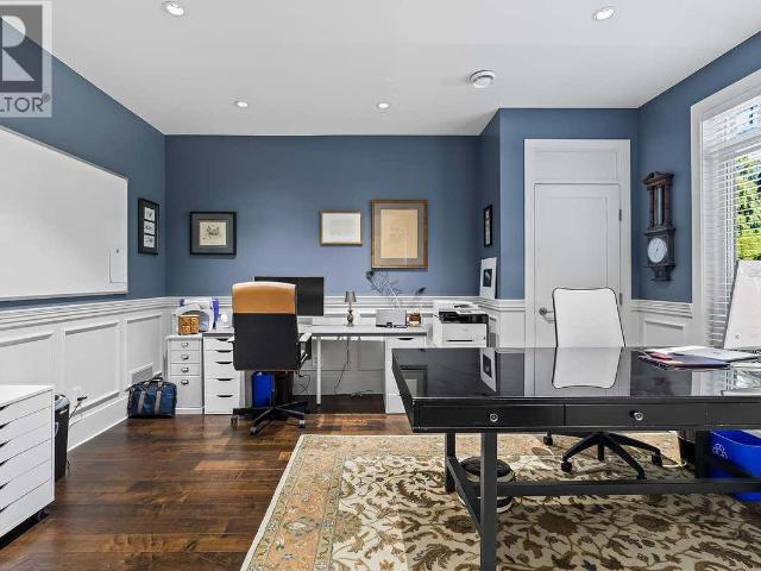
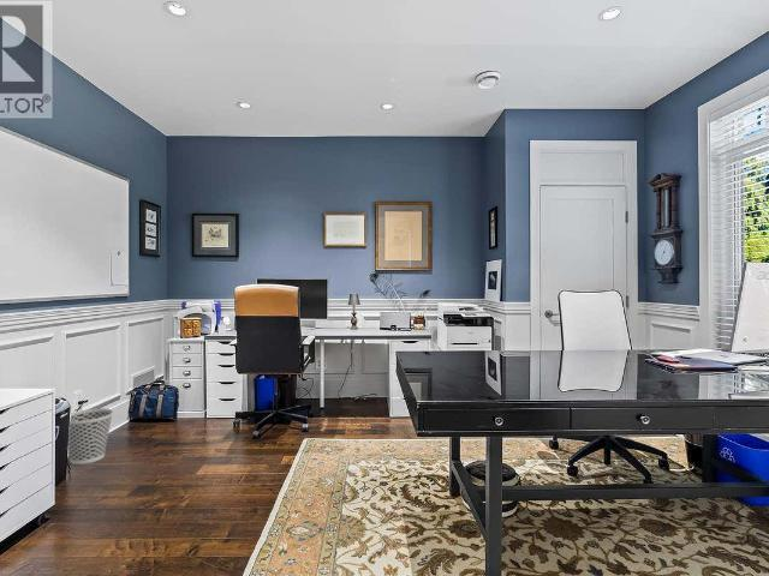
+ wastebasket [67,408,114,466]
